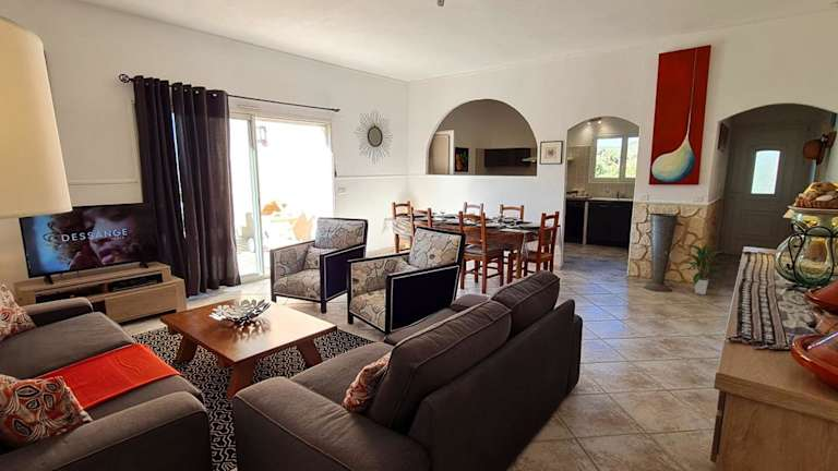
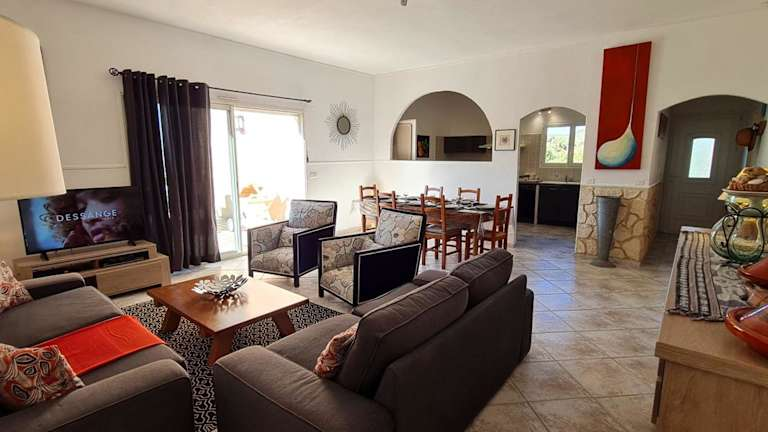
- indoor plant [680,240,725,295]
